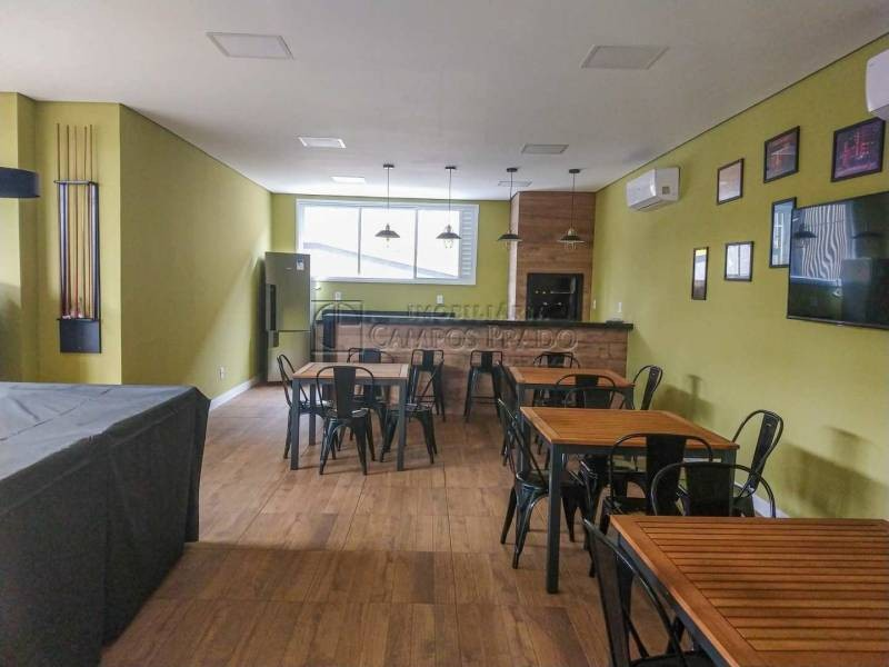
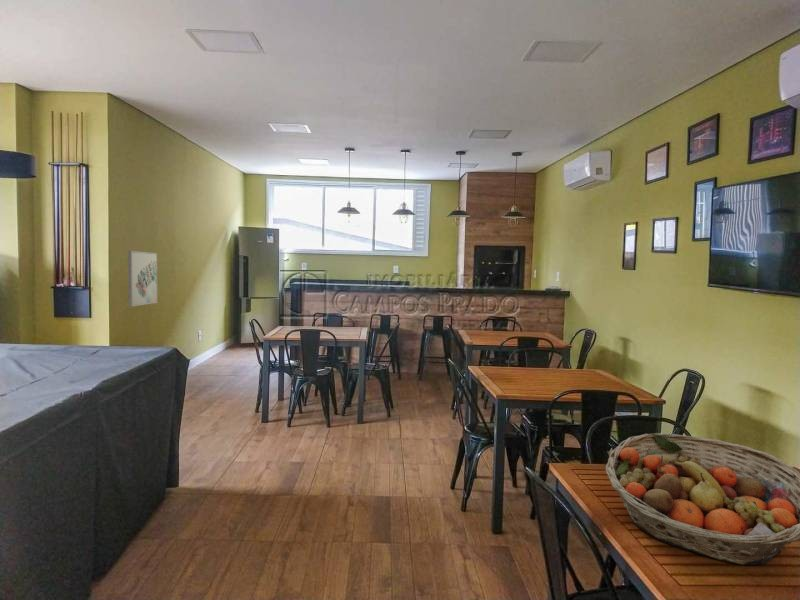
+ fruit basket [605,432,800,566]
+ wall art [127,250,158,307]
